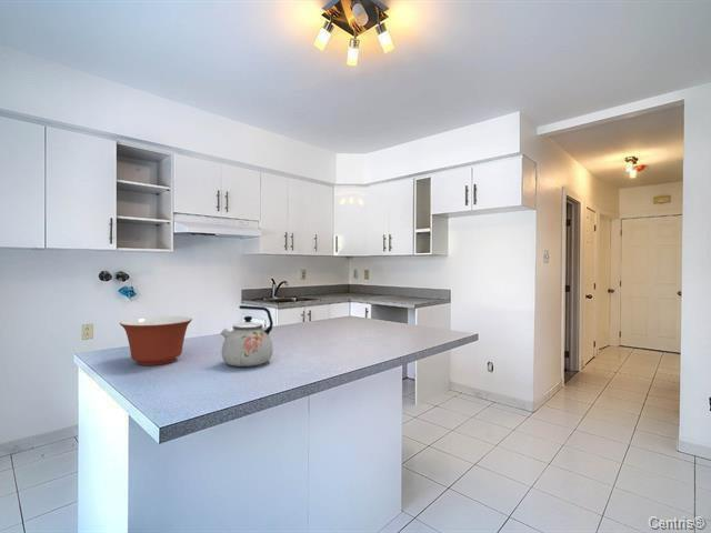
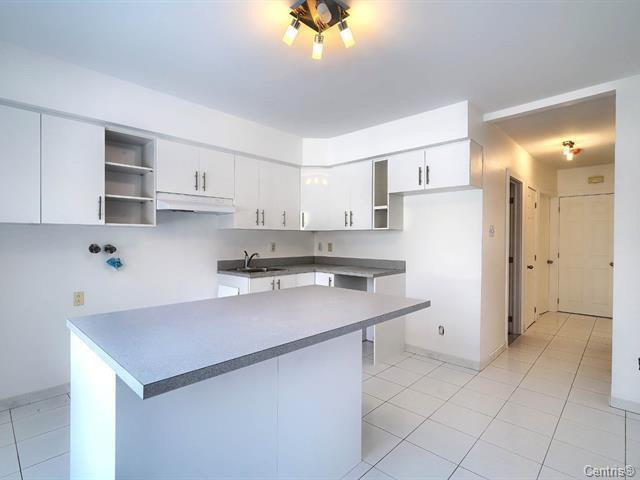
- kettle [219,304,274,368]
- mixing bowl [119,315,193,366]
